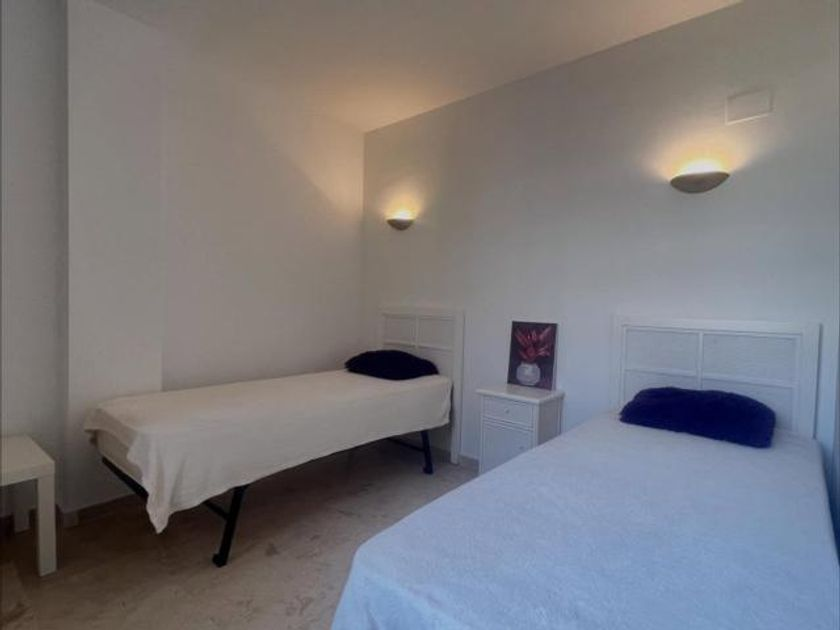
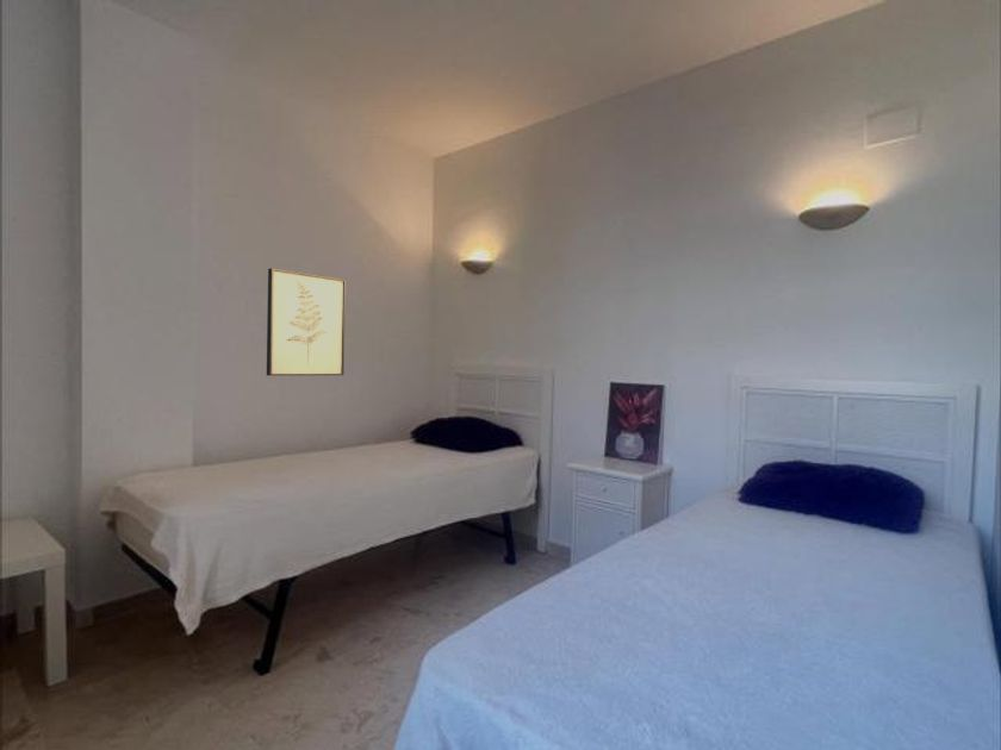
+ wall art [266,267,347,377]
